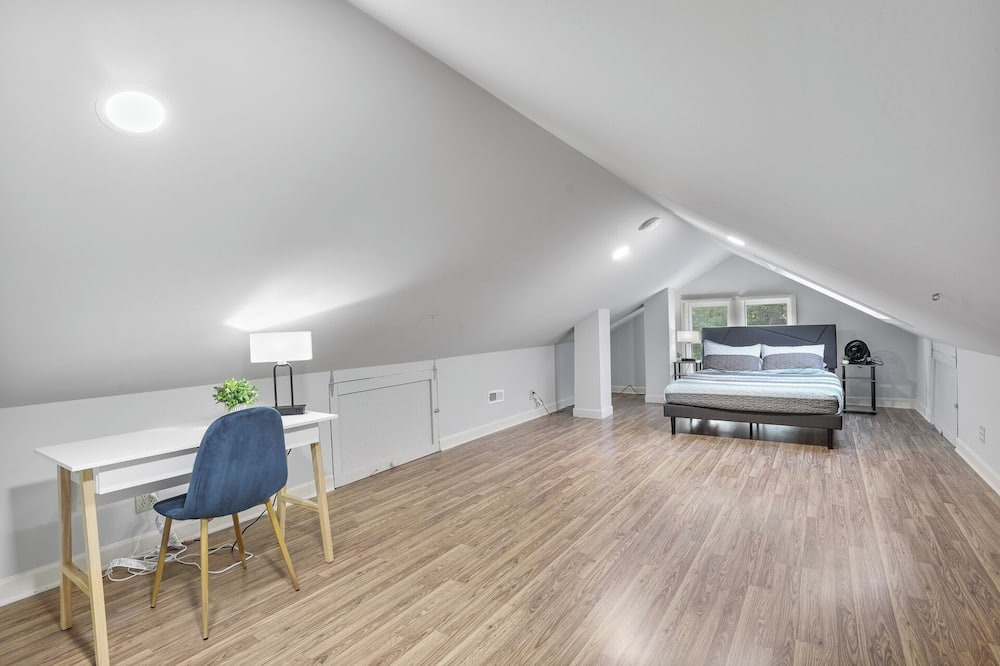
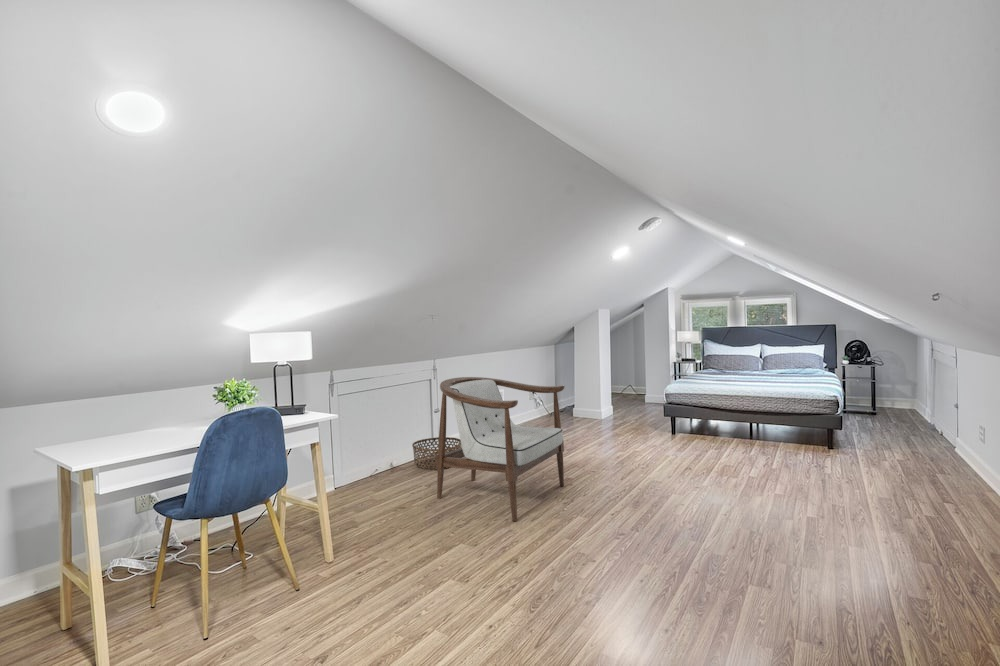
+ basket [411,436,462,470]
+ armchair [435,376,566,522]
